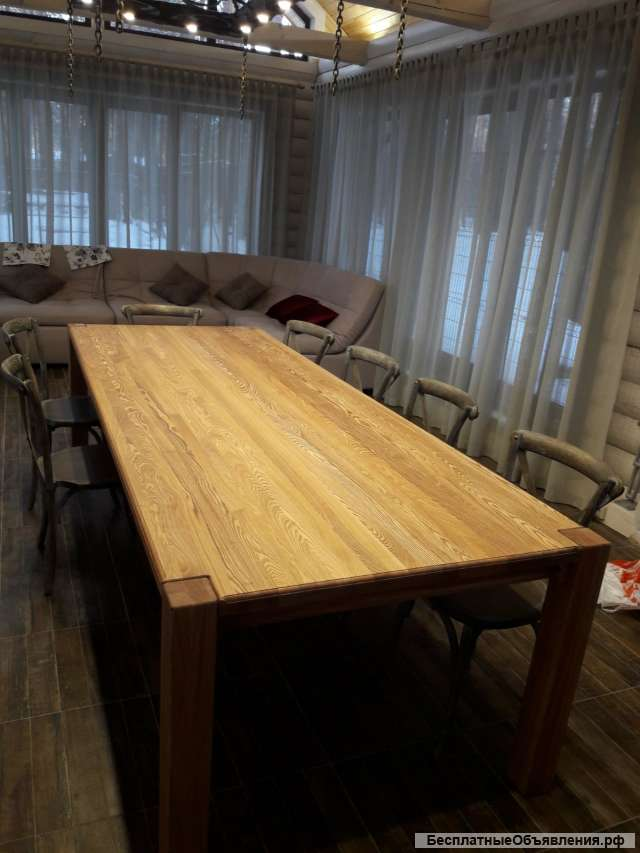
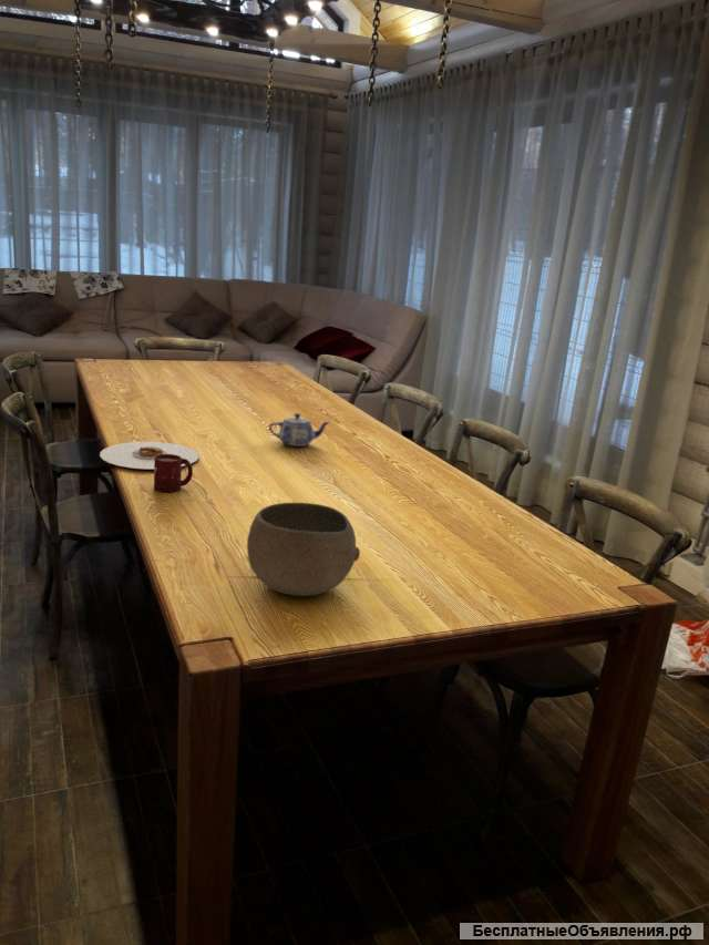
+ cup [153,454,194,493]
+ teapot [268,412,331,448]
+ plate [99,441,201,470]
+ bowl [246,502,361,597]
